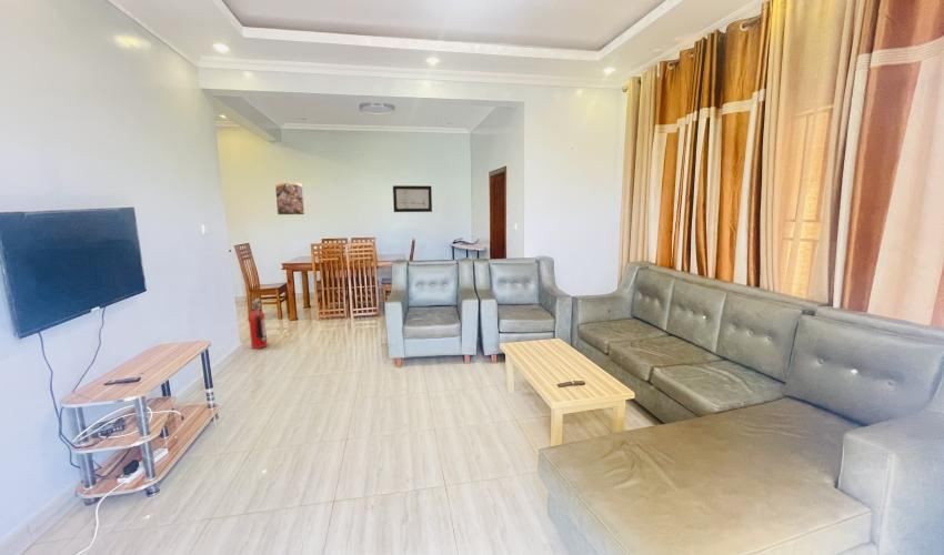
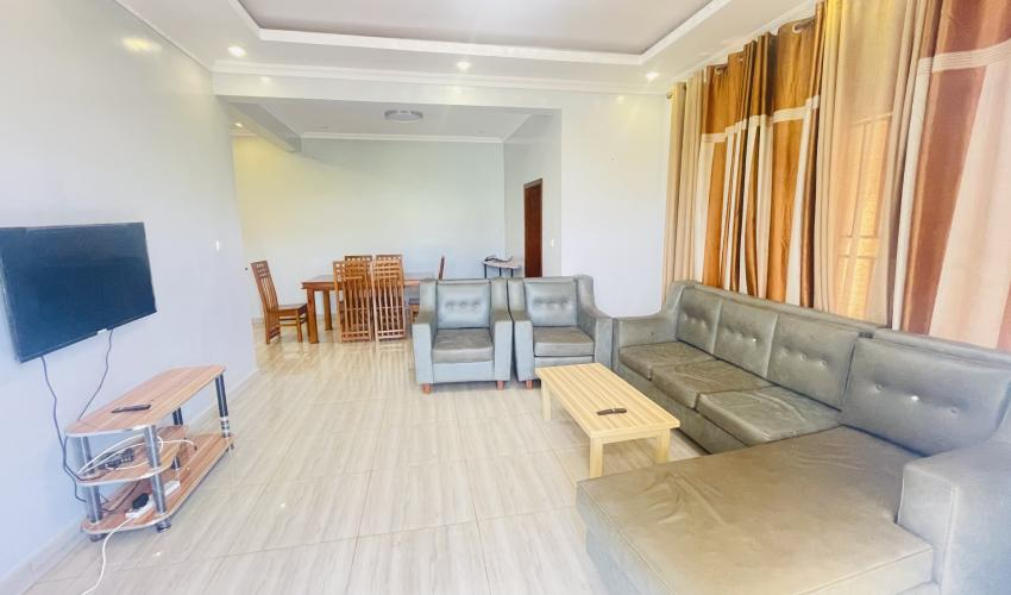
- wall art [392,184,433,213]
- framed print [274,182,305,216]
- fire extinguisher [248,297,269,350]
